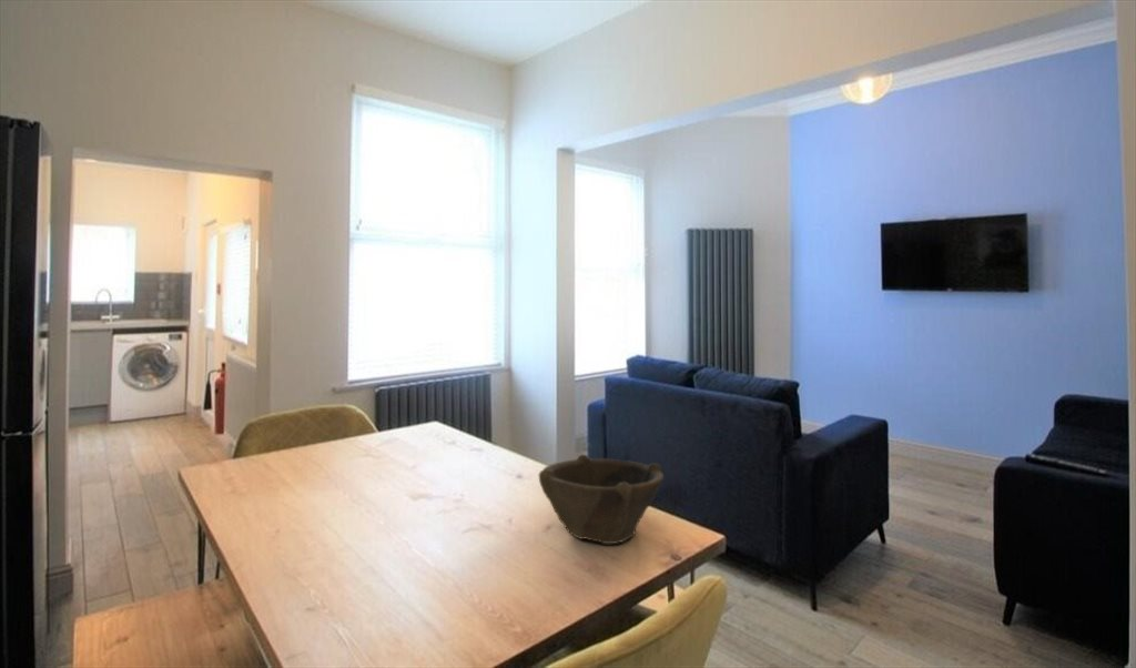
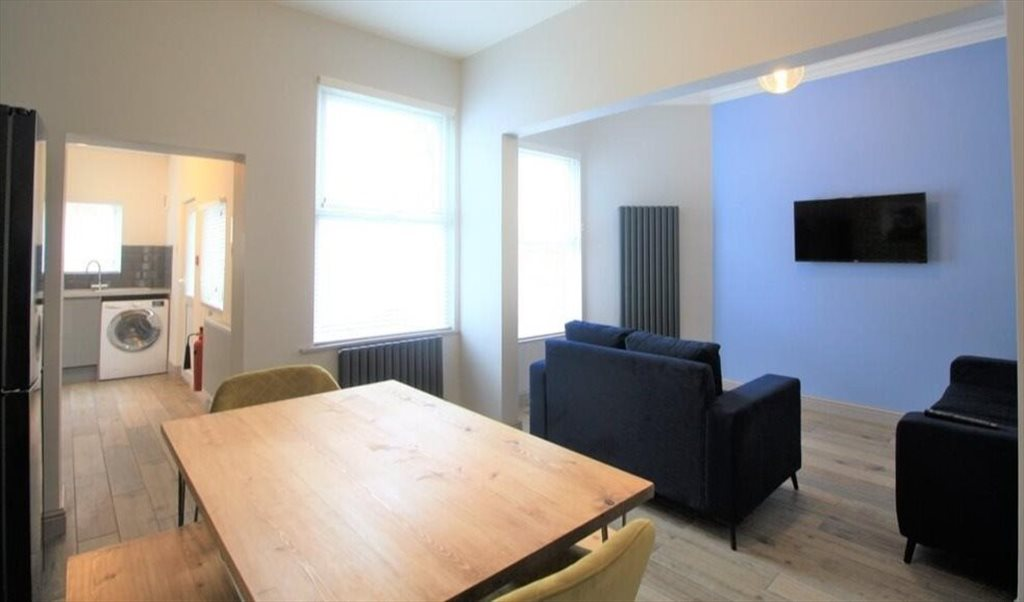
- bowl [538,454,665,545]
